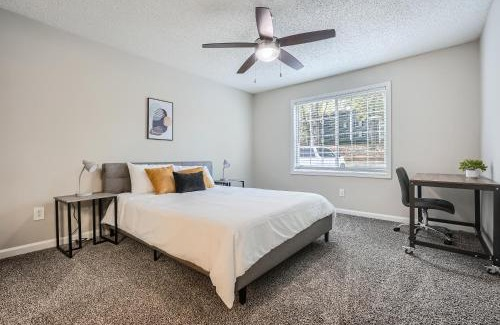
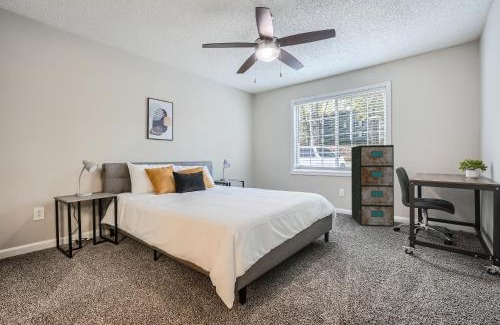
+ filing cabinet [350,144,395,227]
